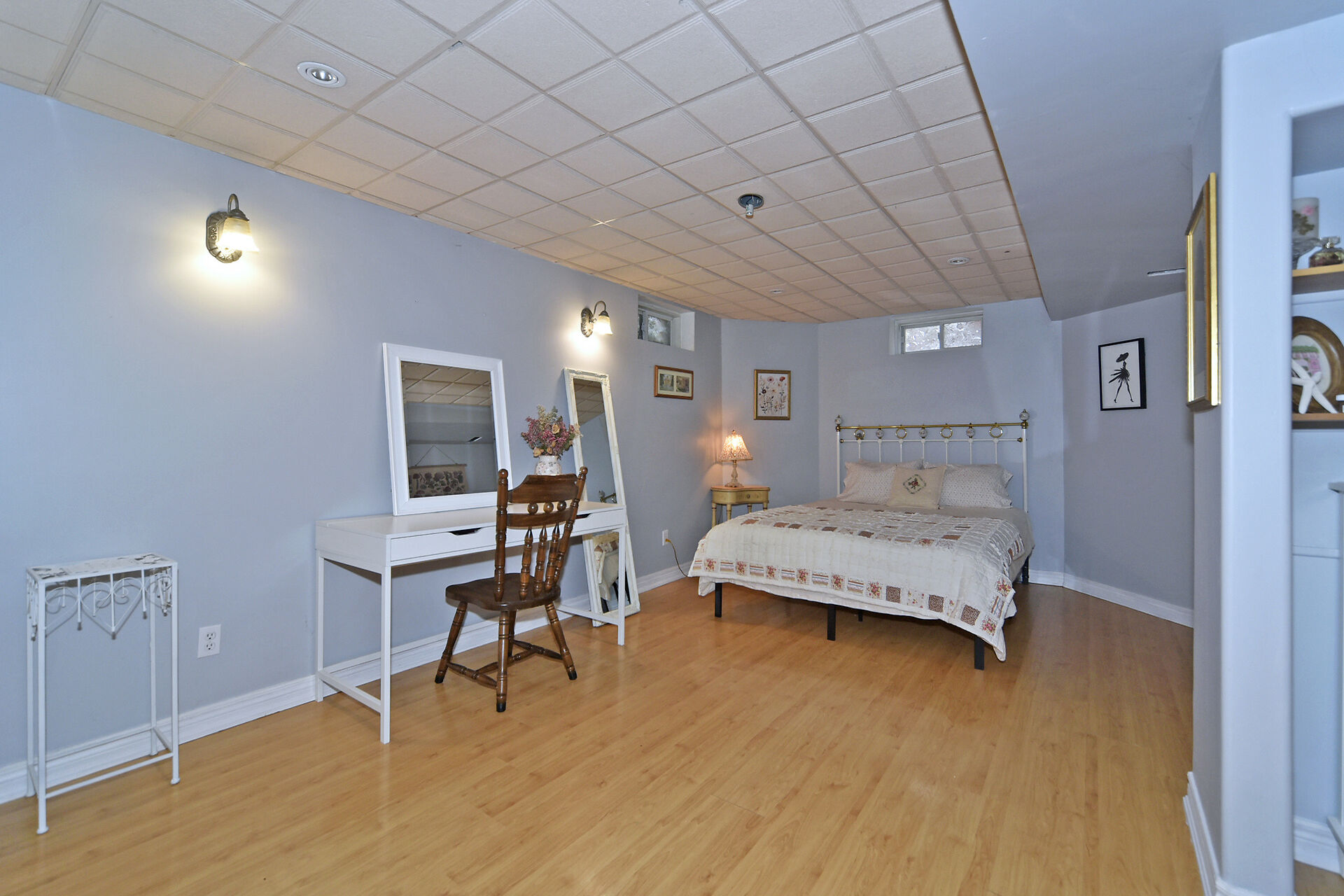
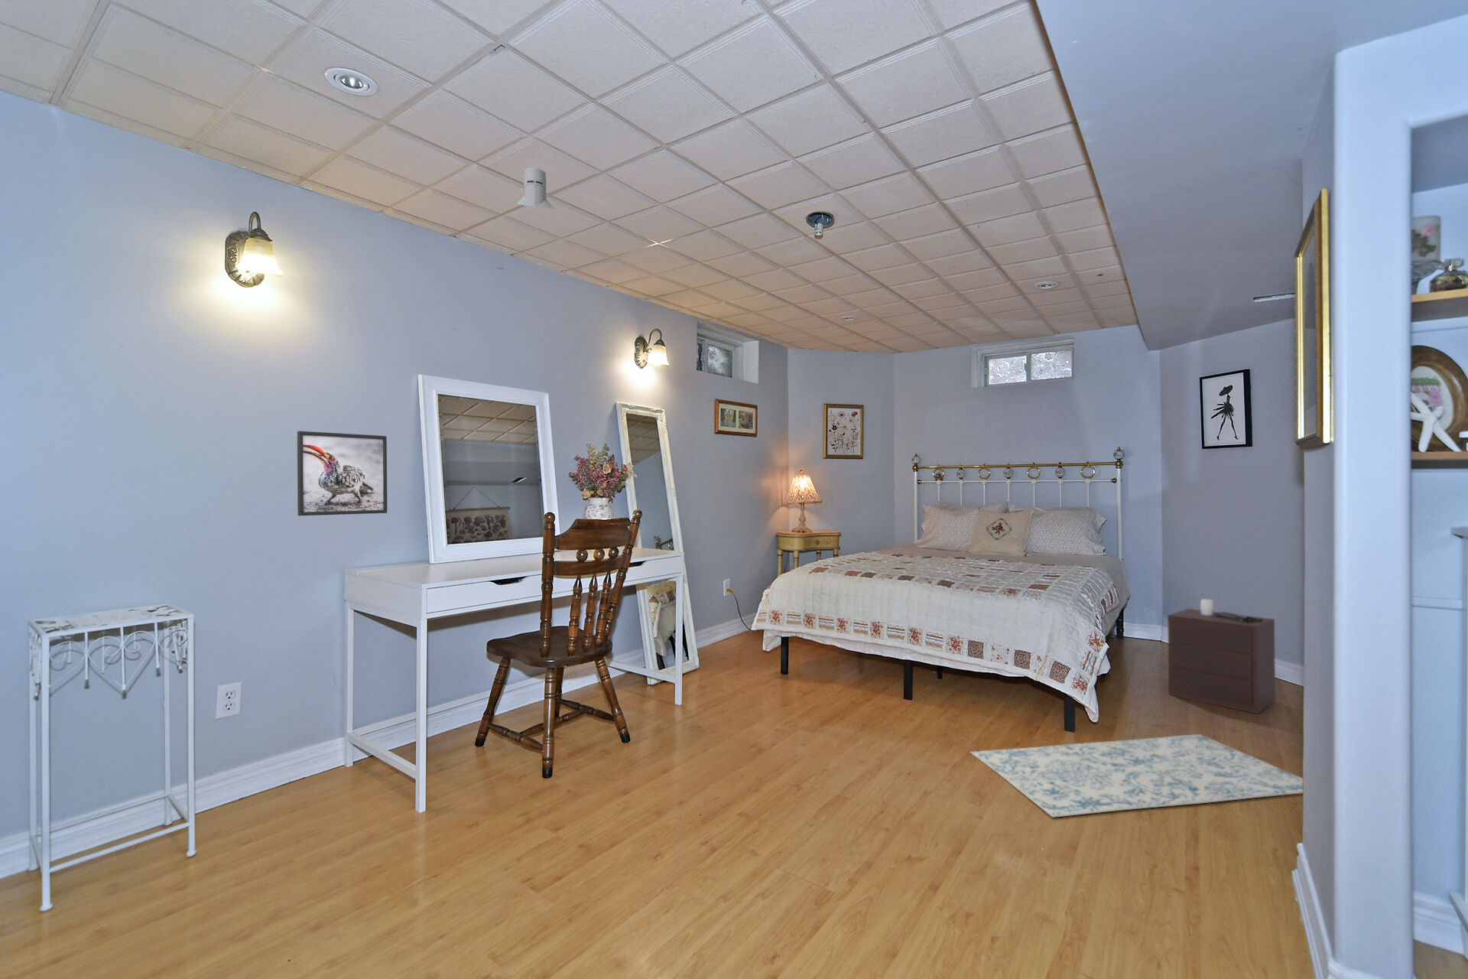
+ knight helmet [516,167,555,210]
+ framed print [297,429,388,516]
+ rug [970,733,1304,818]
+ nightstand [1167,598,1276,715]
